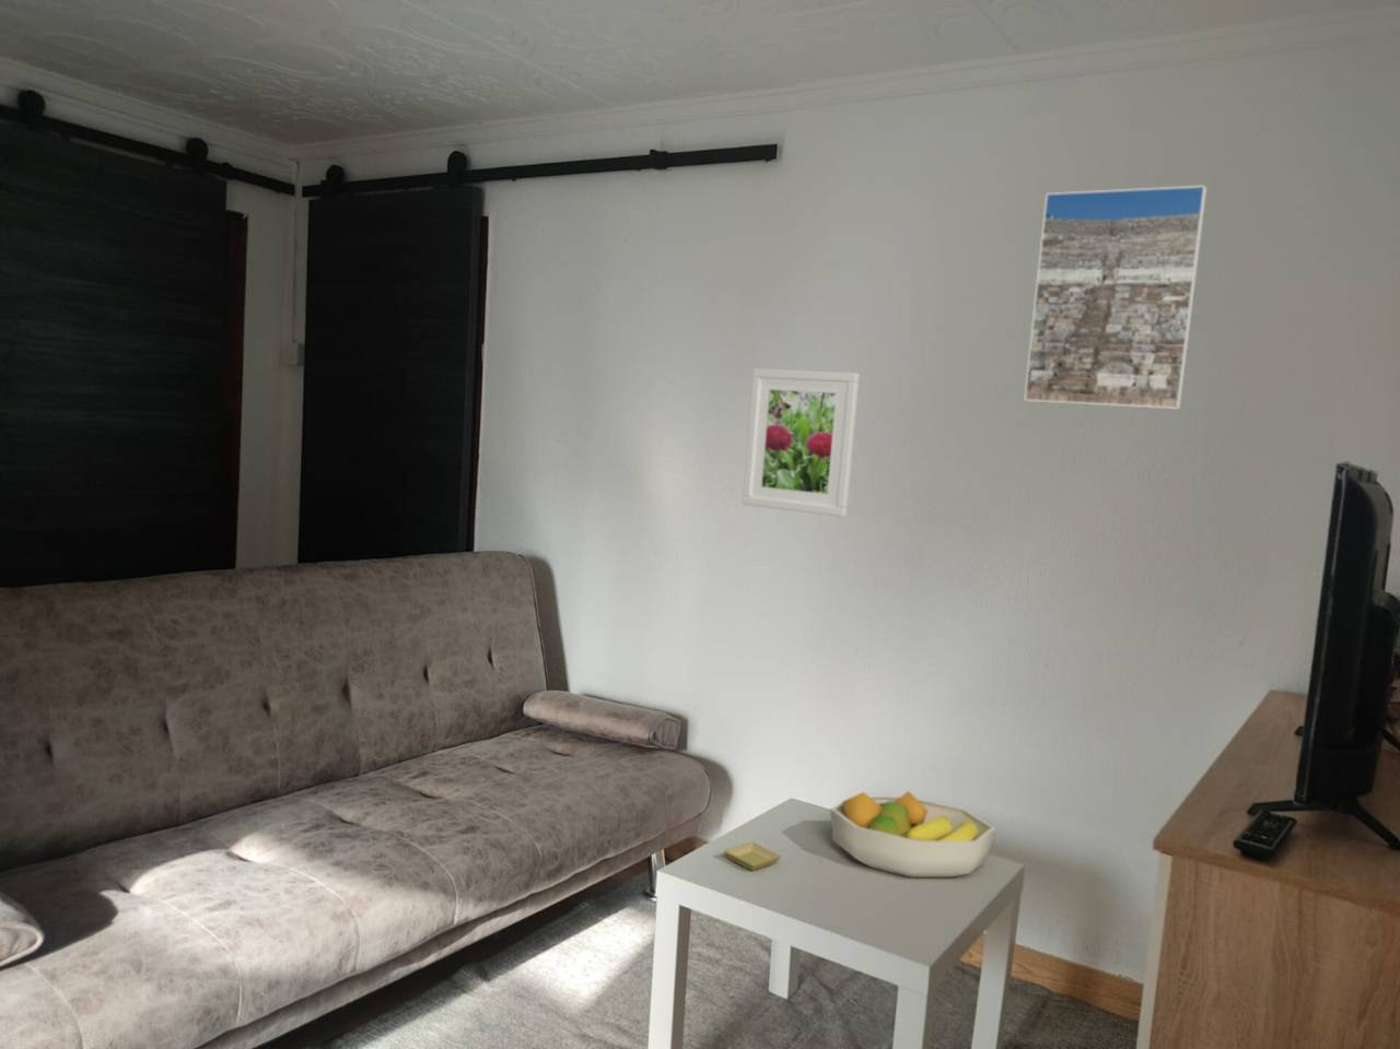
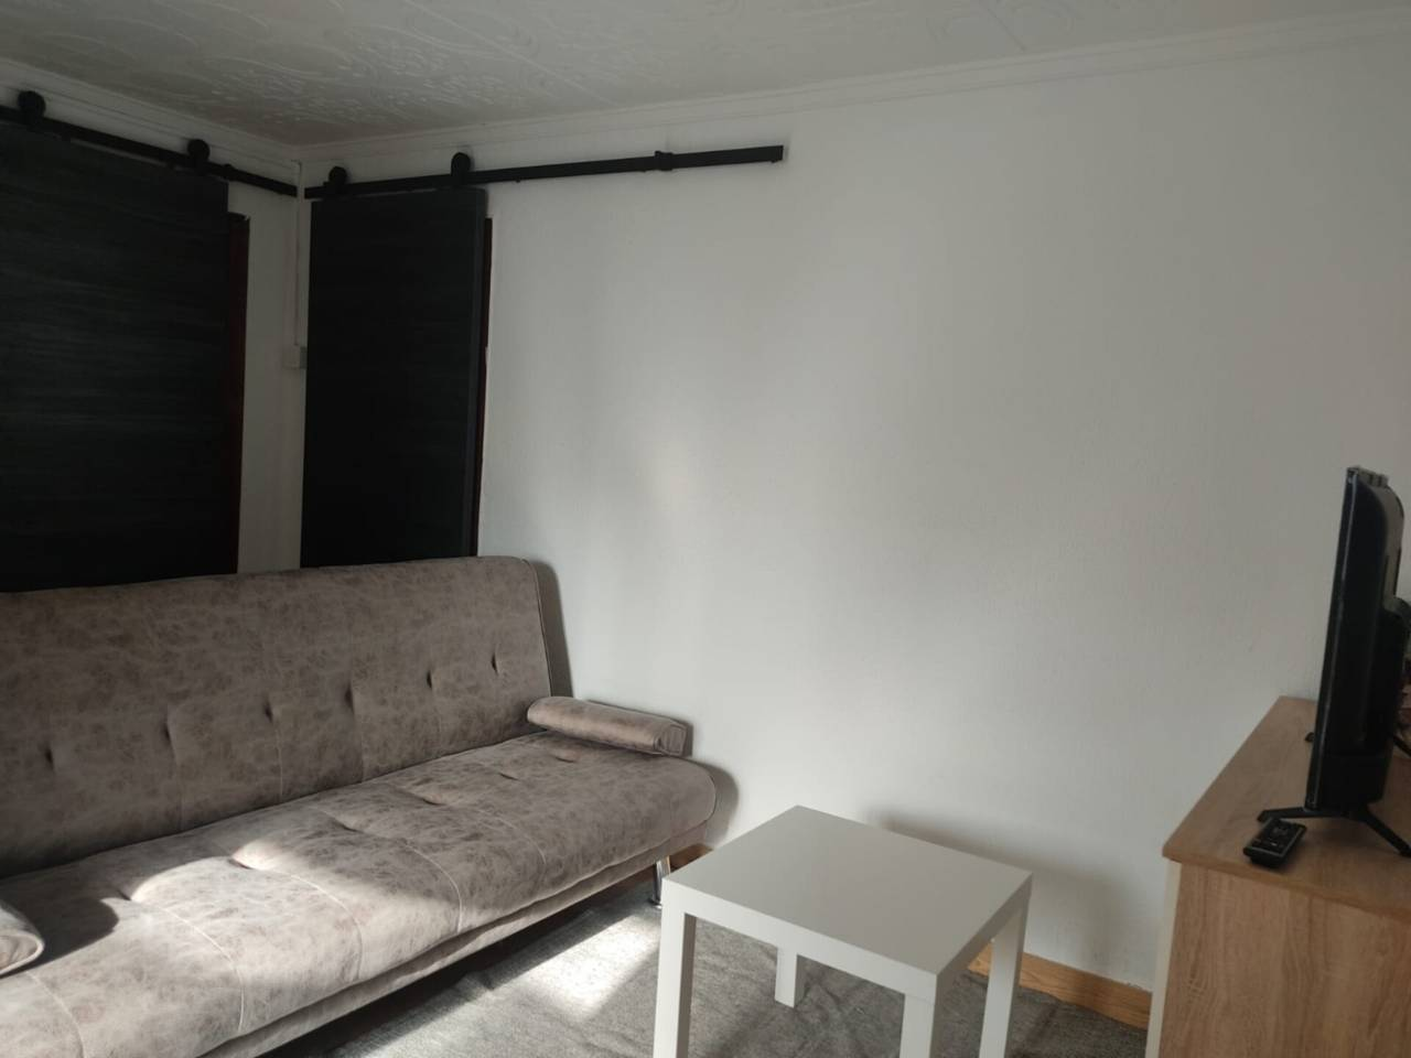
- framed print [1023,185,1207,411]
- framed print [742,367,861,518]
- fruit bowl [829,790,998,878]
- saucer [724,842,782,872]
